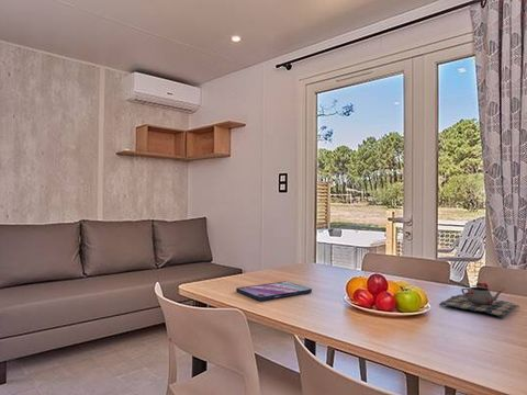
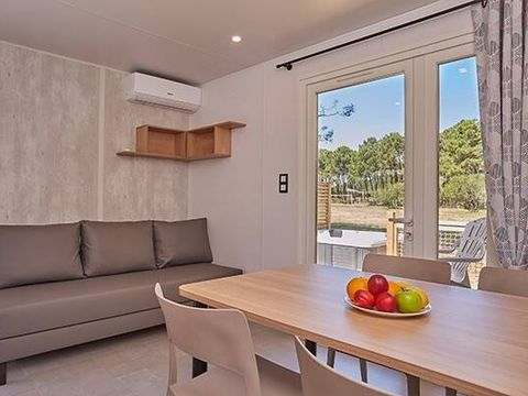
- teapot [438,282,520,319]
- video game case [235,281,313,302]
